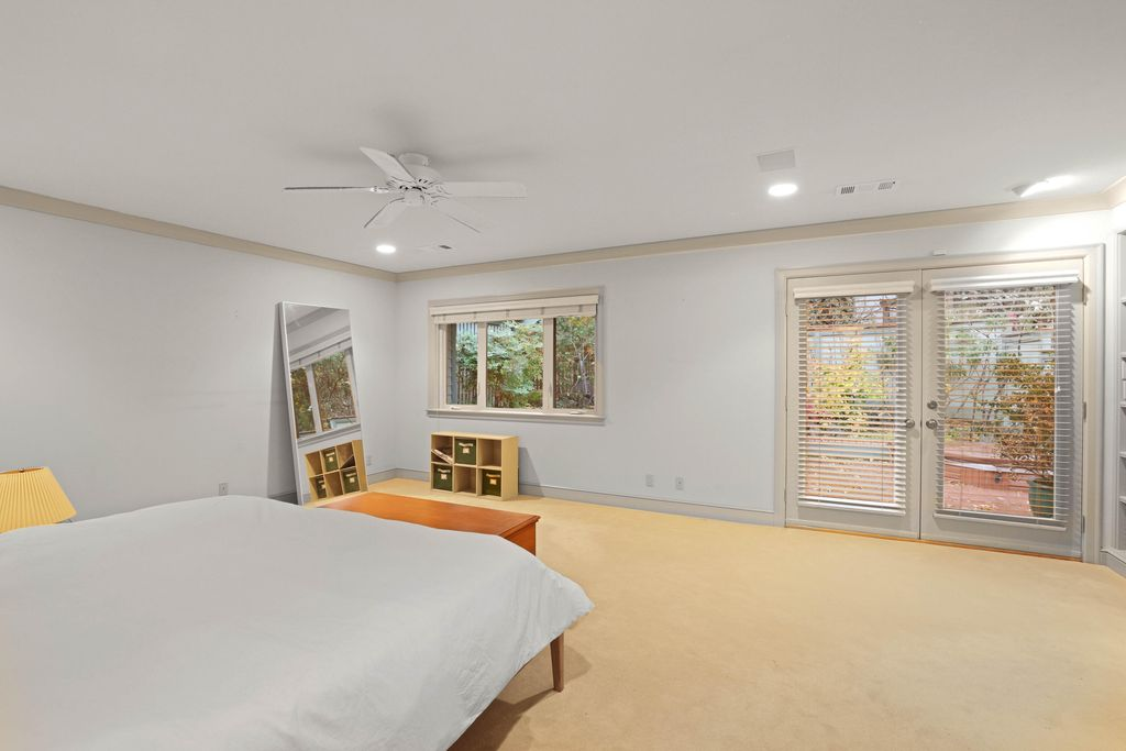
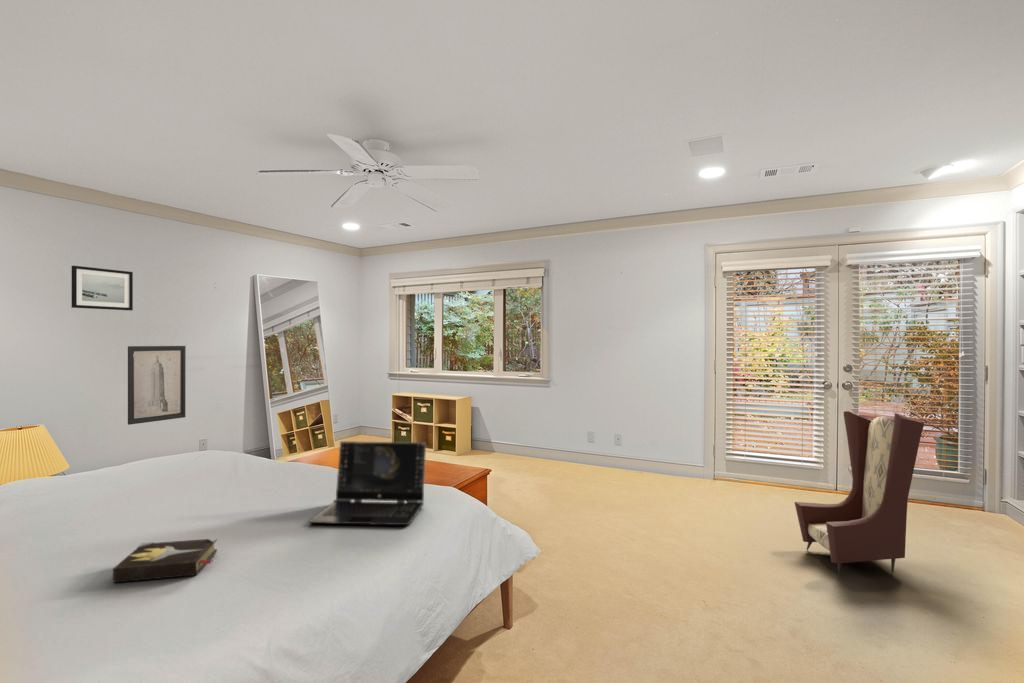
+ wall art [127,345,187,426]
+ hardback book [112,537,218,584]
+ armchair [793,410,925,577]
+ wall art [71,265,134,311]
+ laptop [308,440,427,526]
